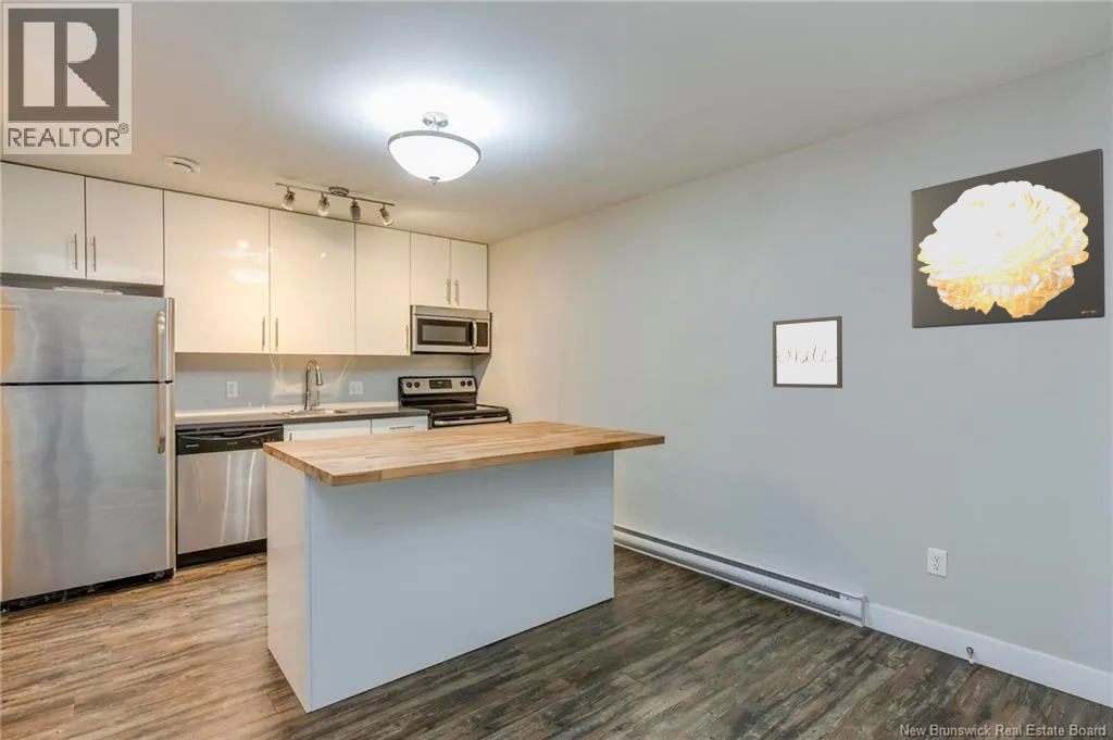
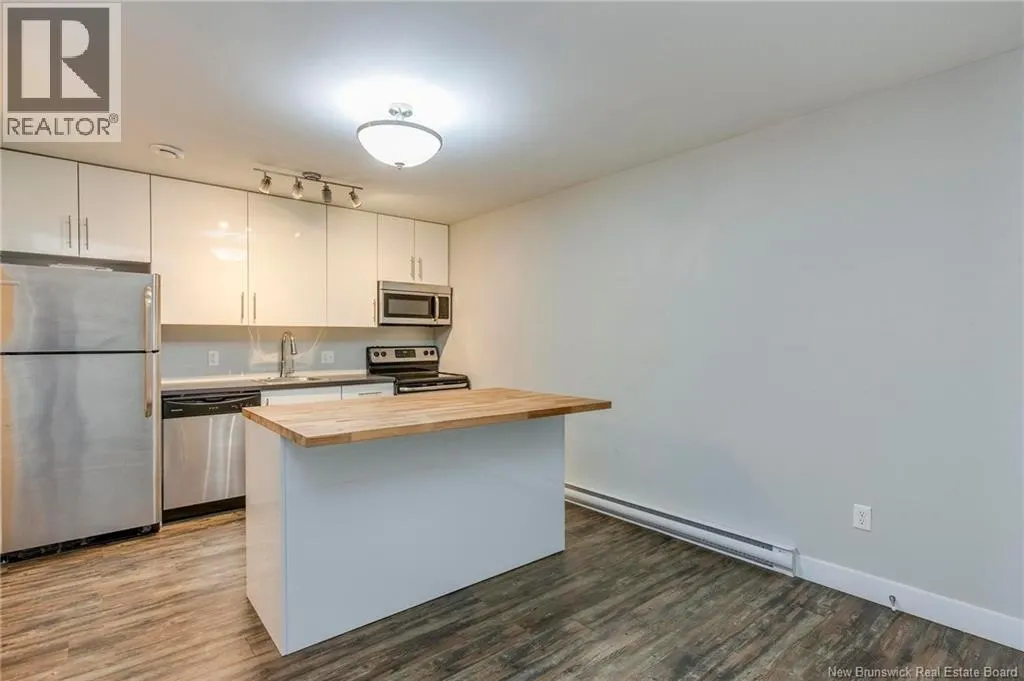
- wall art [910,148,1106,329]
- wall art [772,315,843,389]
